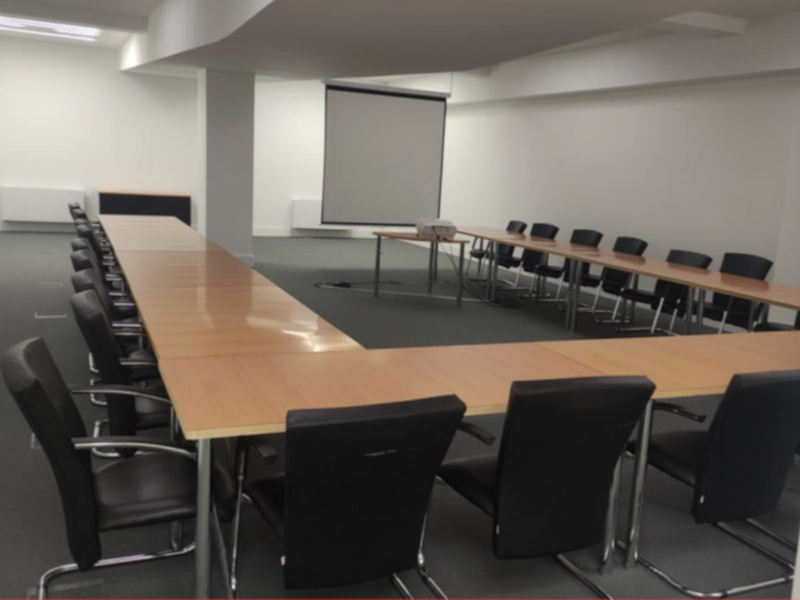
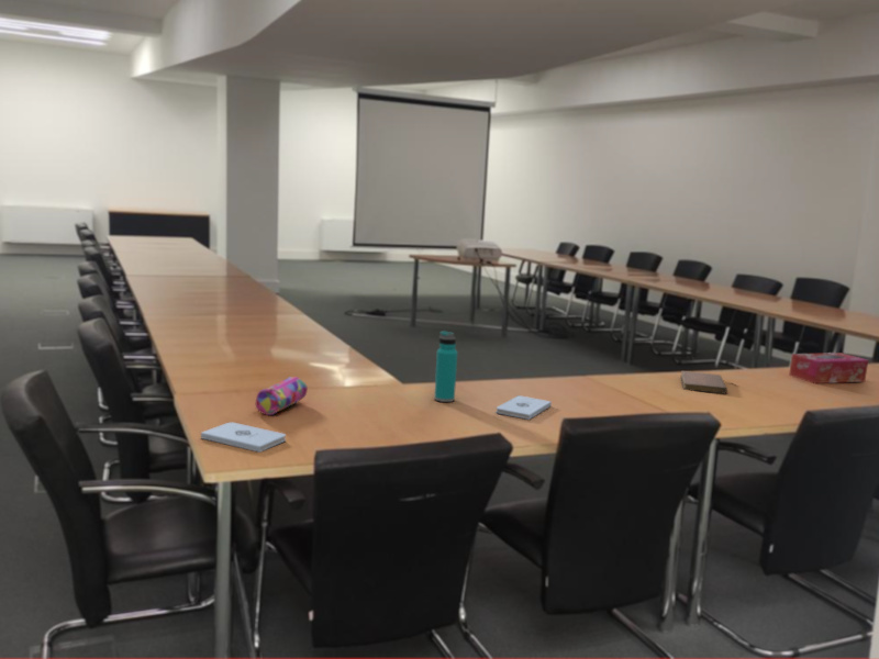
+ notepad [496,394,553,421]
+ pencil case [255,376,309,416]
+ water bottle [433,330,458,403]
+ notepad [200,421,287,454]
+ tissue box [788,351,869,384]
+ notebook [680,370,728,395]
